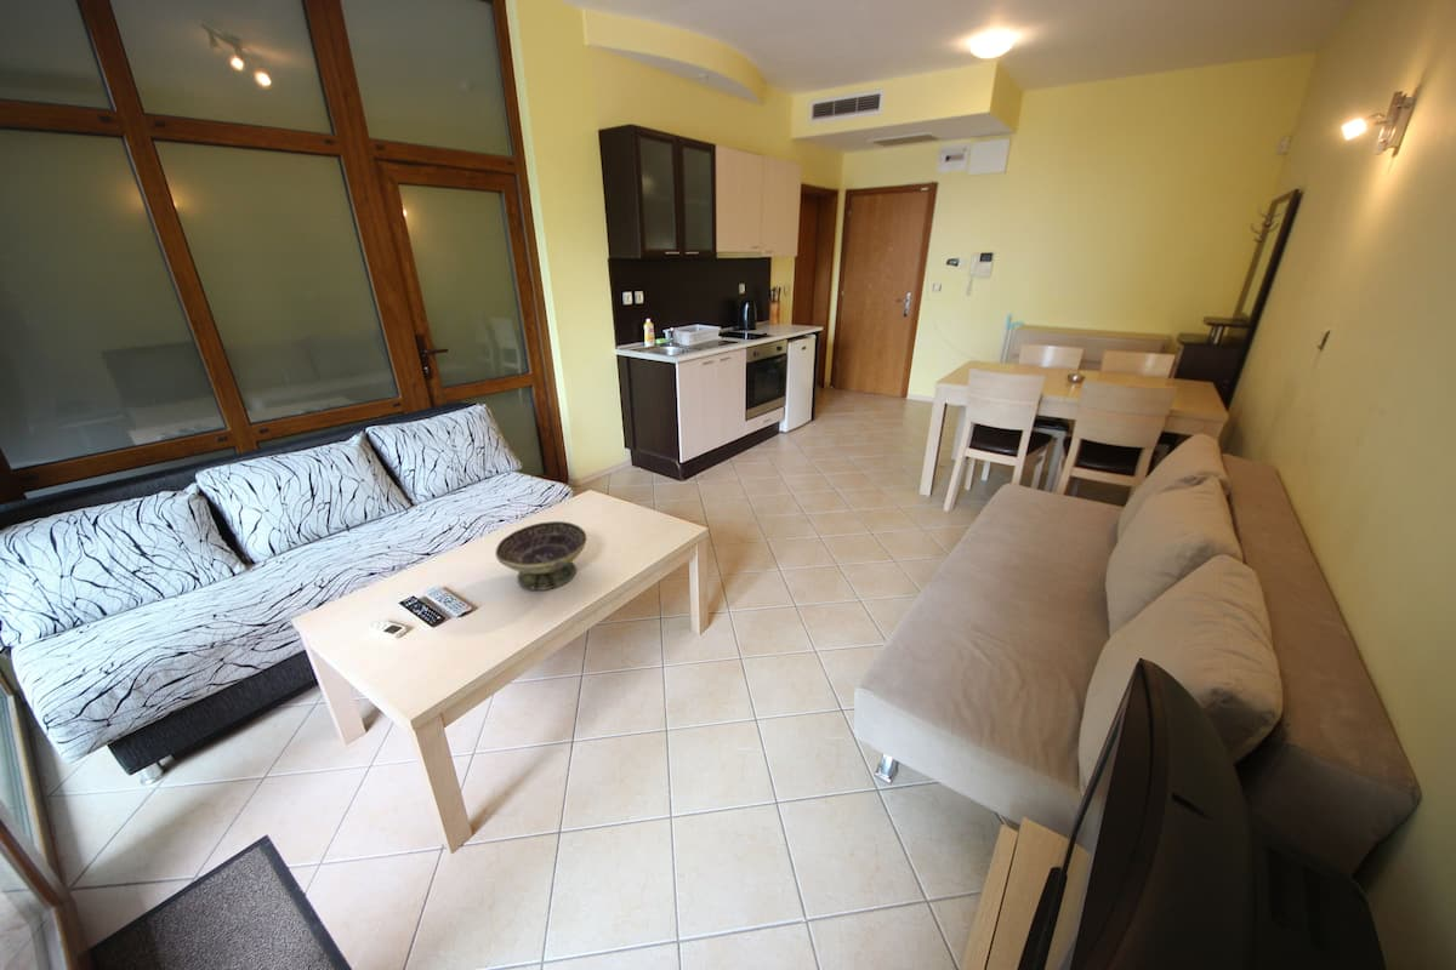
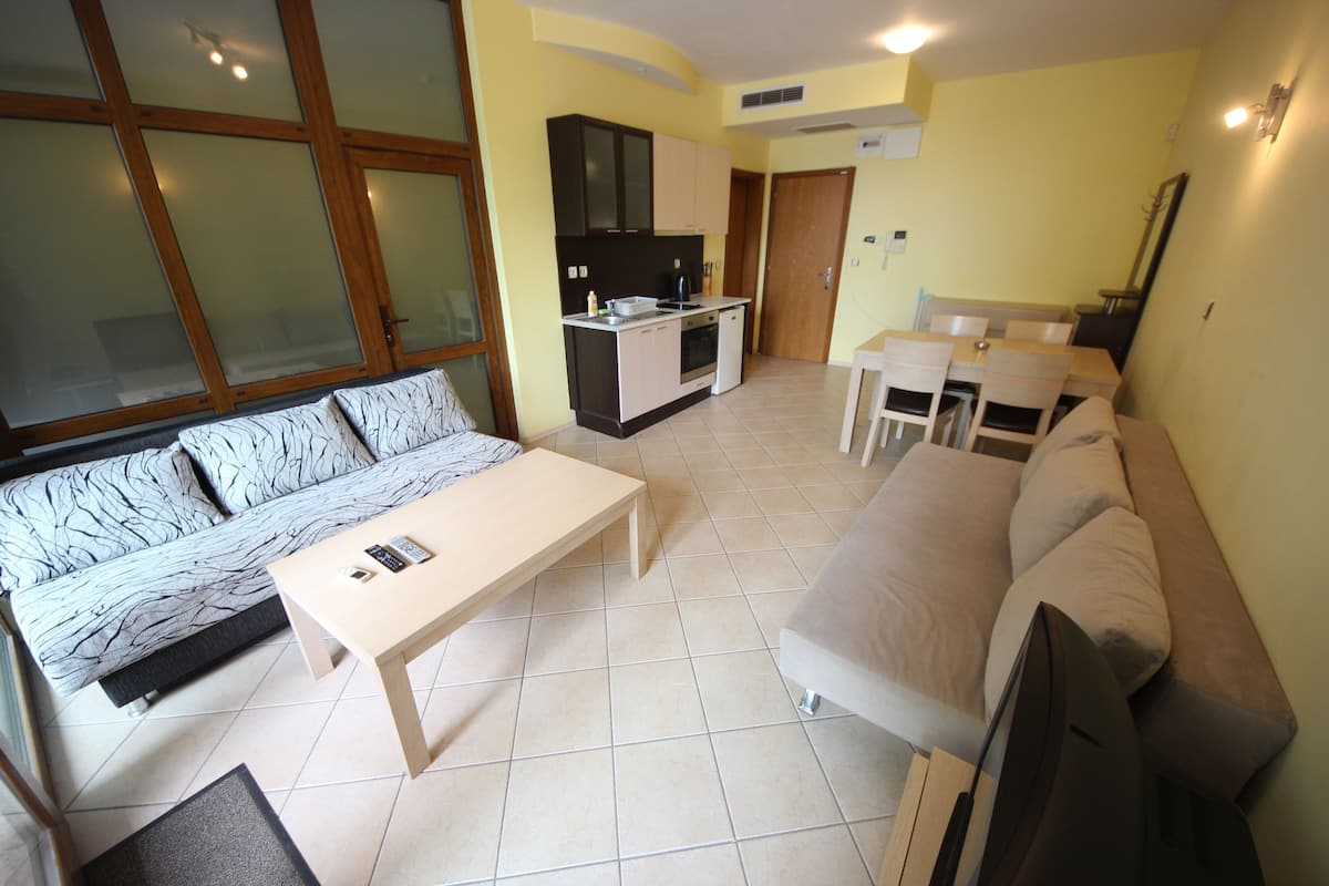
- decorative bowl [494,520,587,592]
